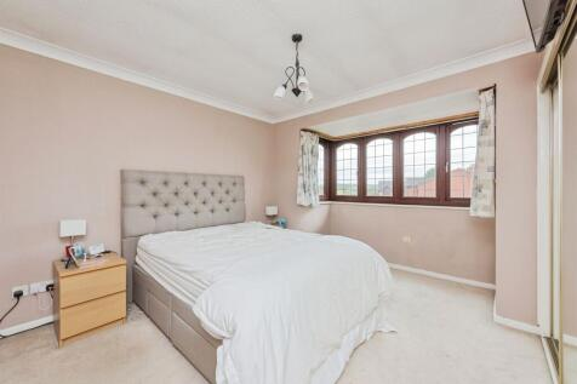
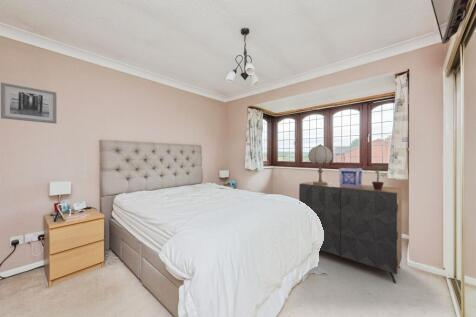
+ table lamp [307,143,334,185]
+ wooden crate [338,167,363,187]
+ potted plant [364,166,396,191]
+ dresser [298,180,403,284]
+ wall art [0,82,57,124]
